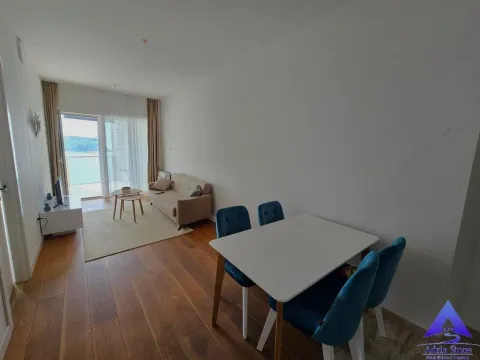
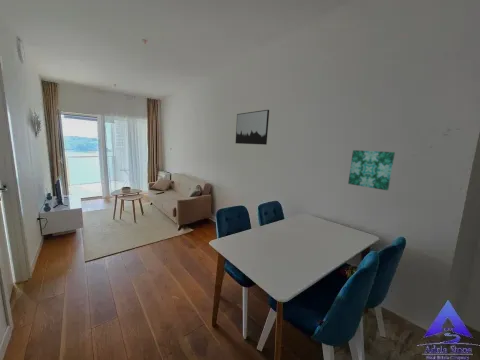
+ wall art [347,149,396,191]
+ wall art [235,109,270,146]
